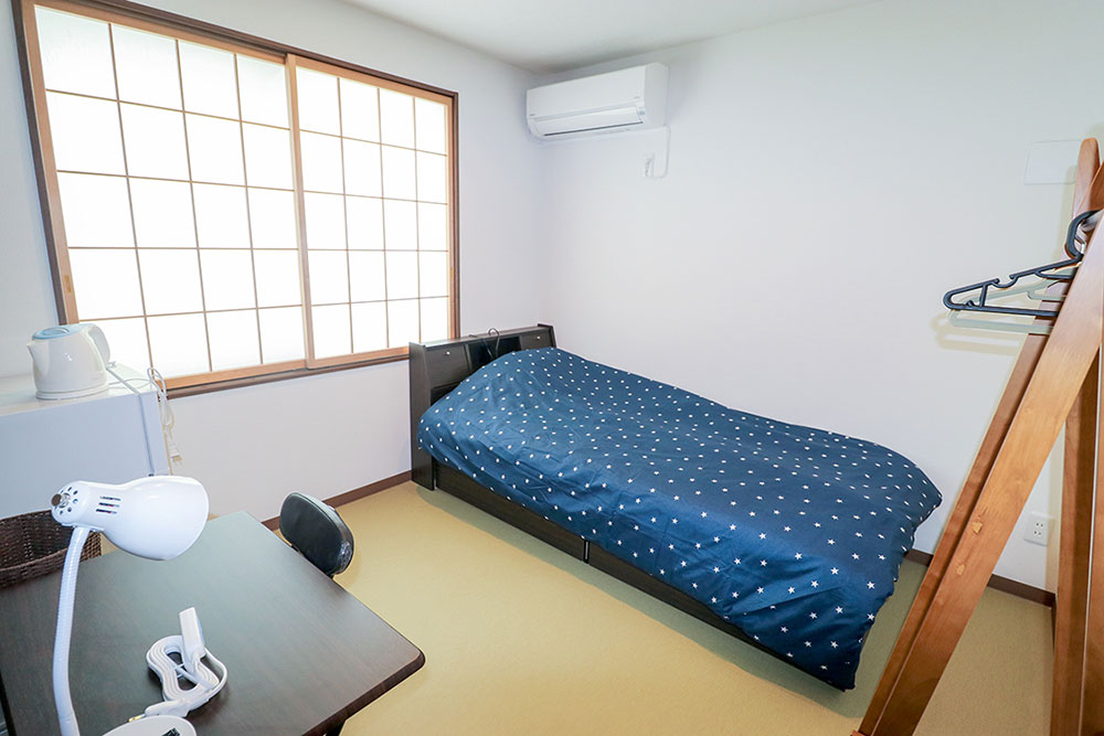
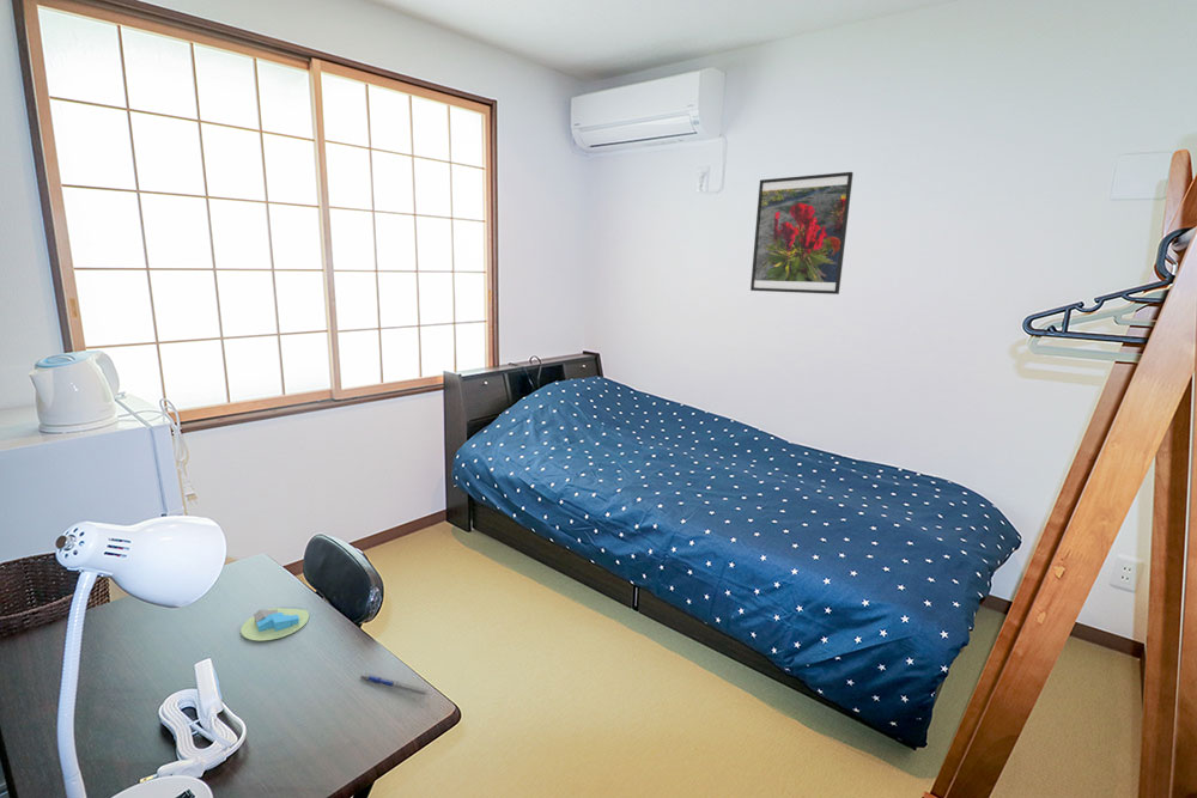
+ pen [359,672,430,698]
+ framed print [749,171,855,296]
+ architectural model [239,607,310,641]
